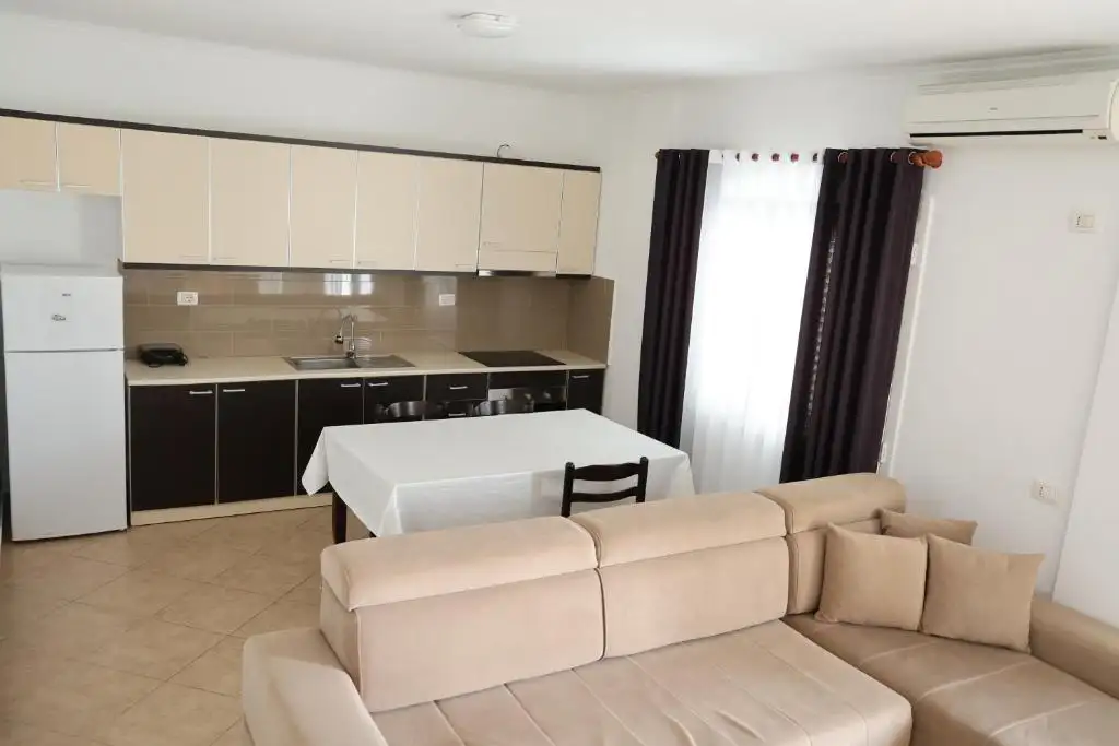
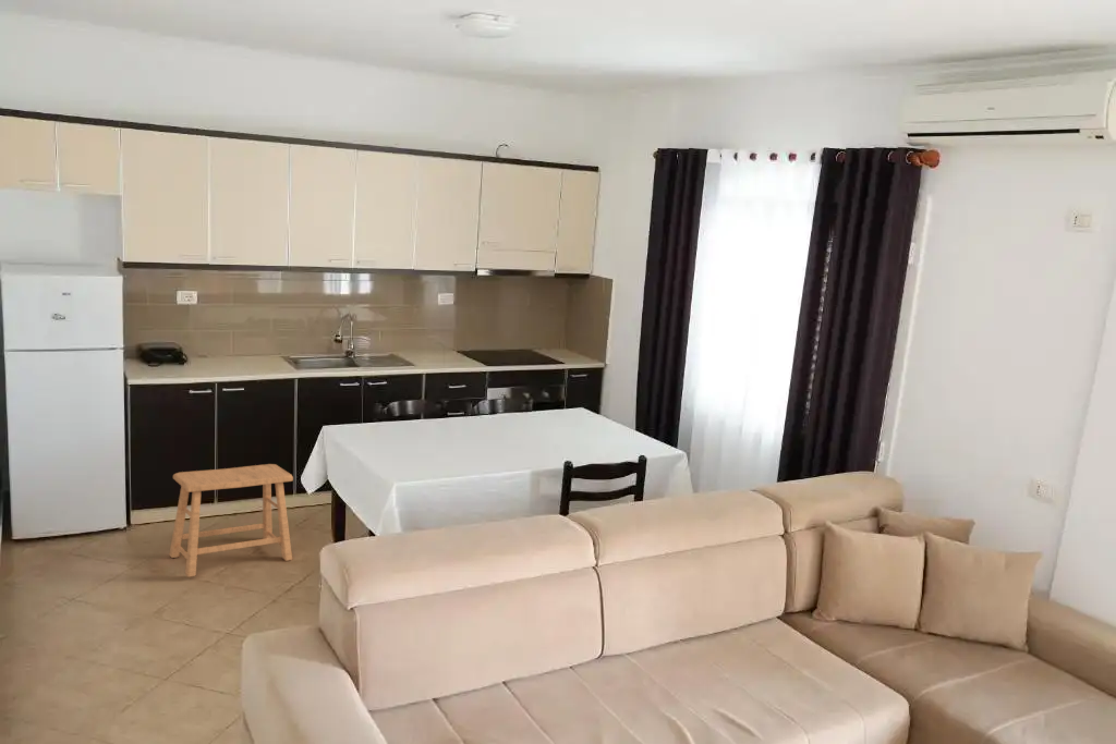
+ stool [168,463,294,578]
